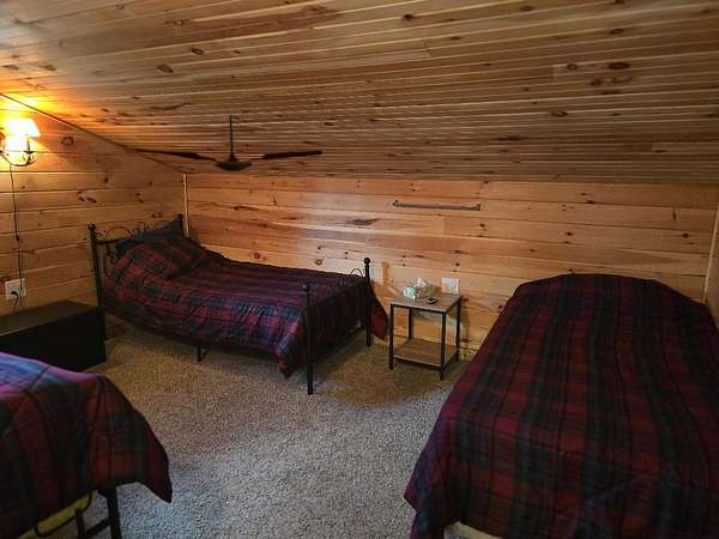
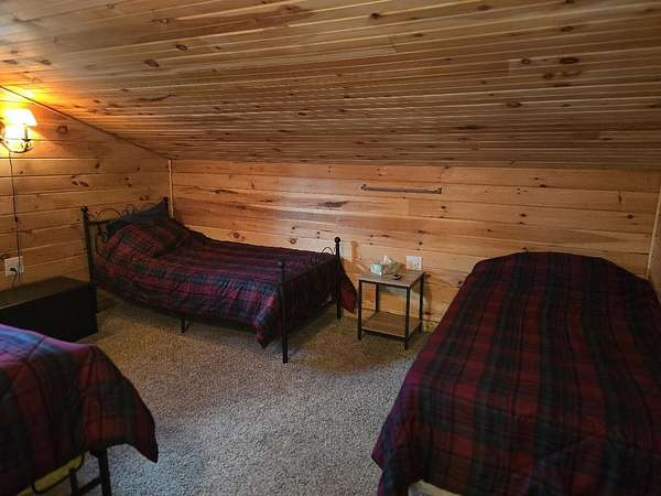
- ceiling fan [131,114,324,172]
